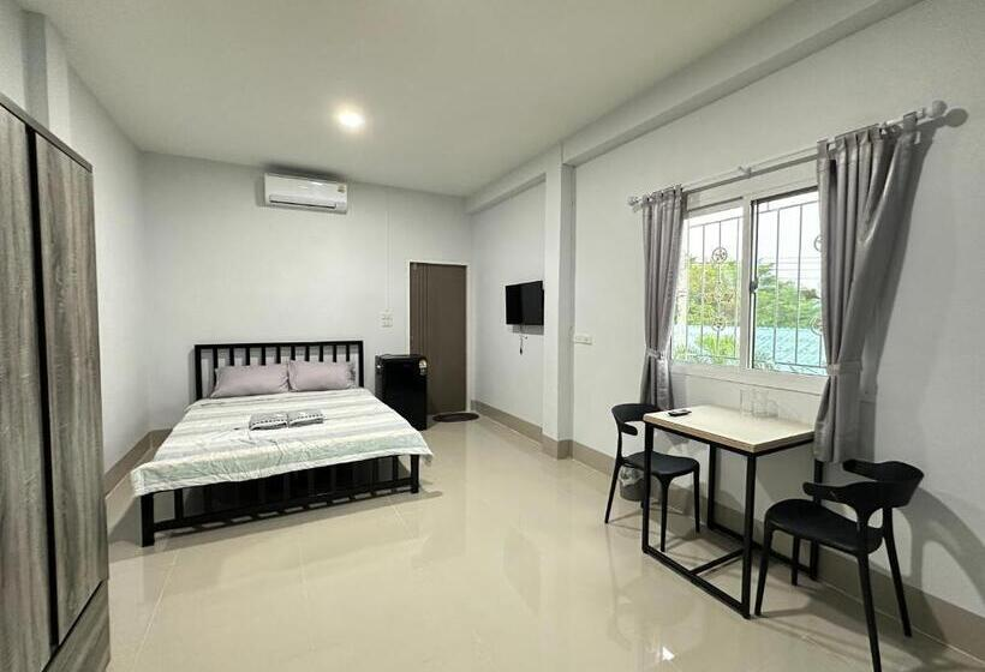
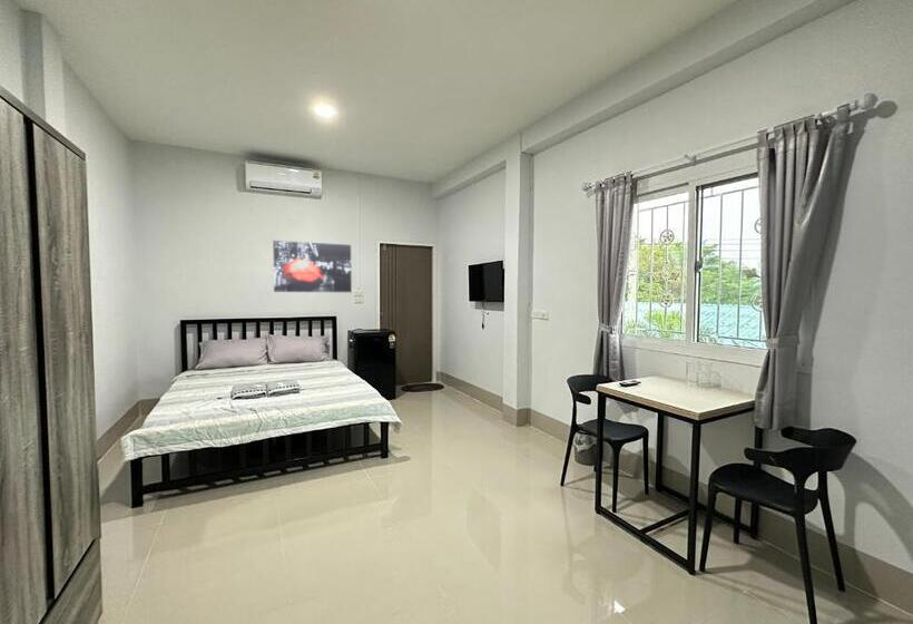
+ wall art [272,240,353,293]
